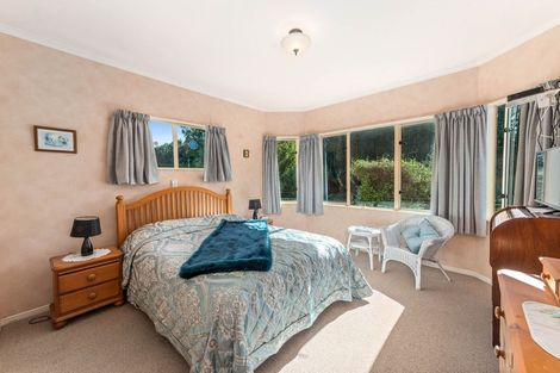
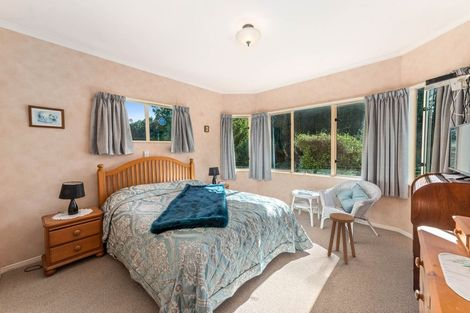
+ stool [326,212,357,265]
